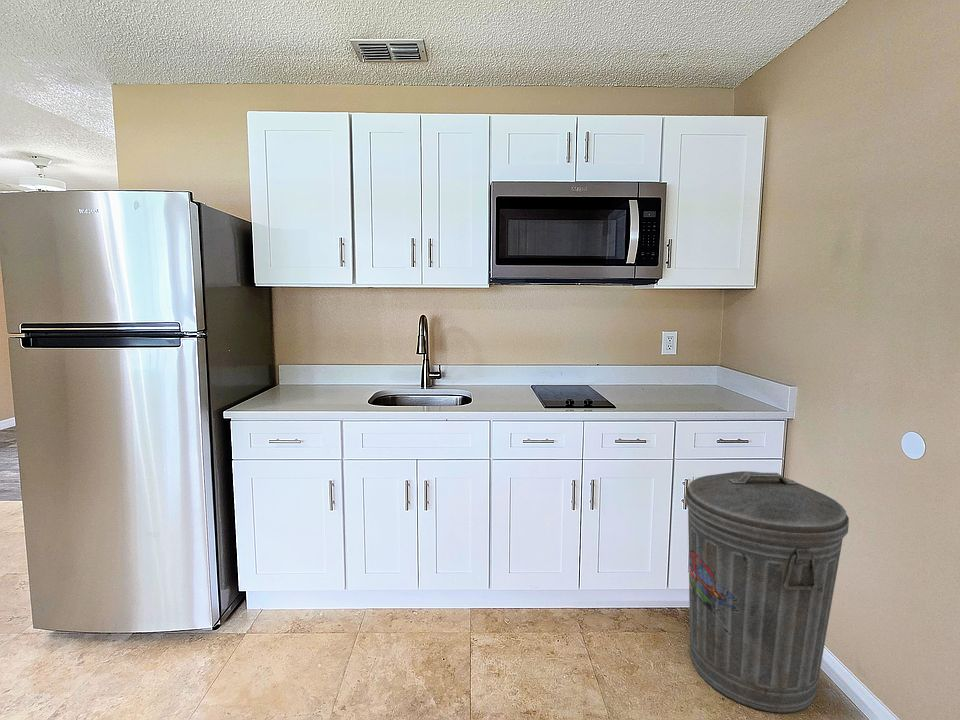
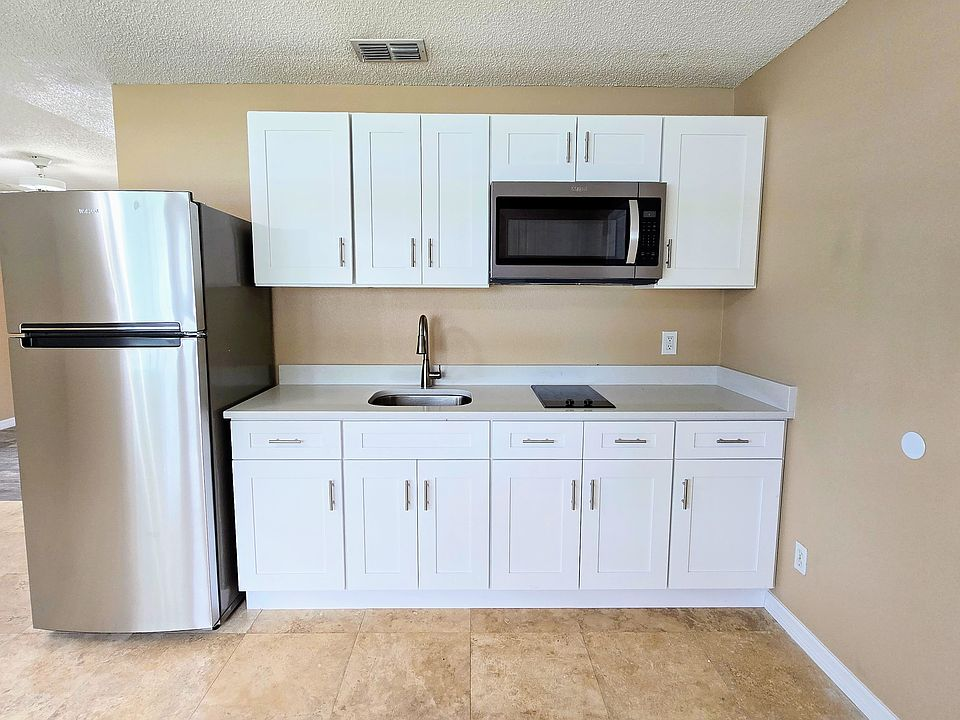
- trash can [684,470,850,714]
